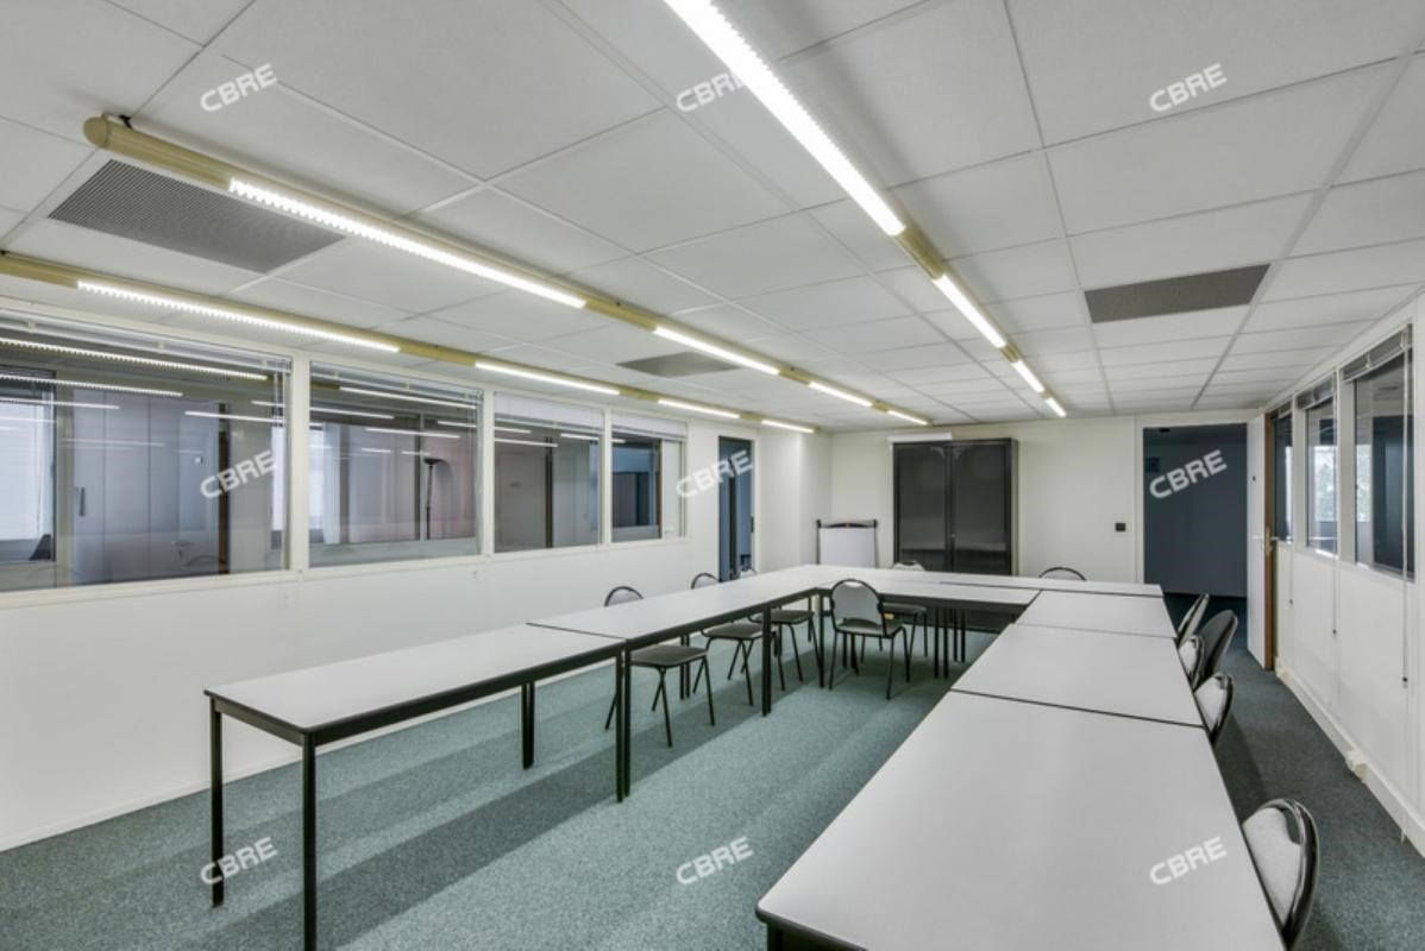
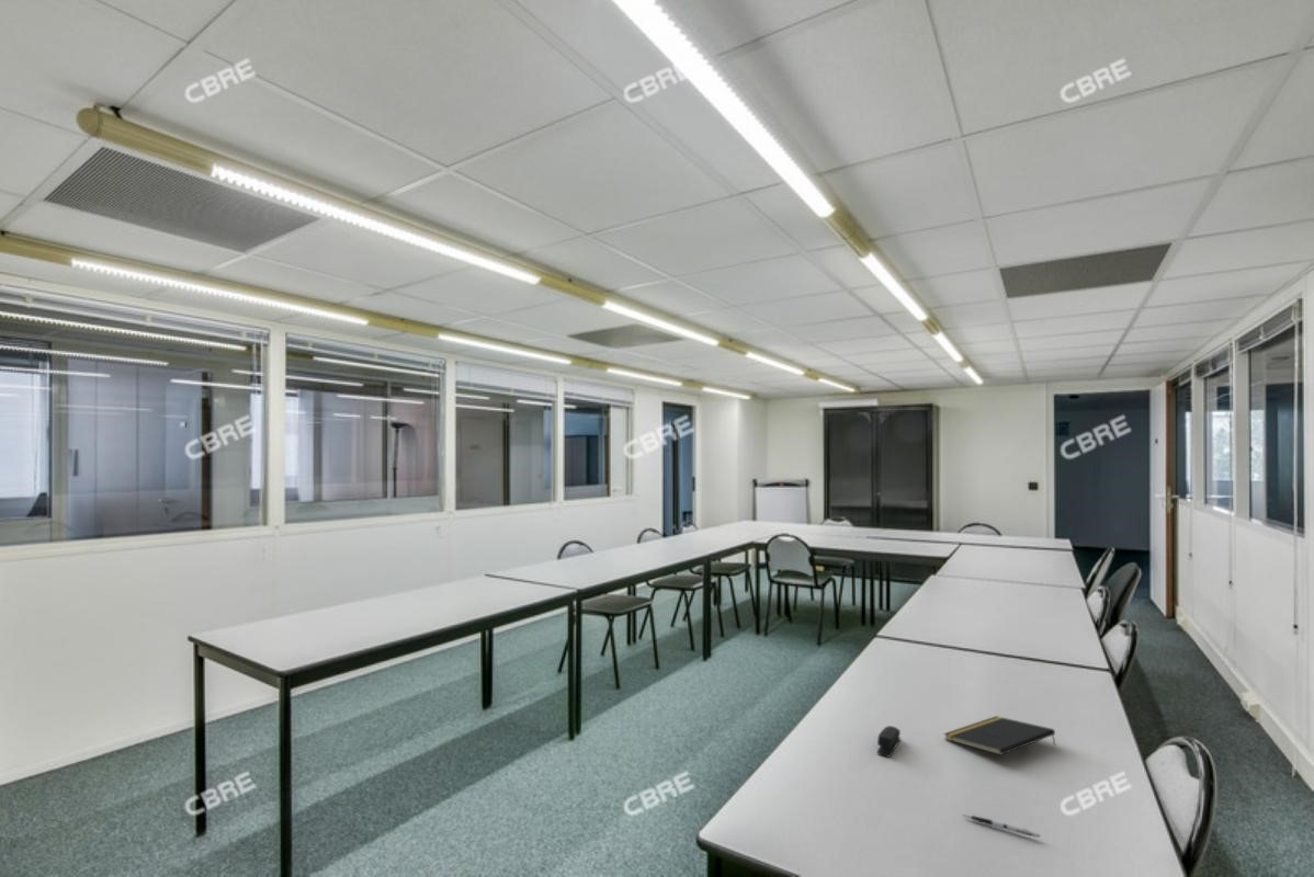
+ stapler [876,725,902,759]
+ notepad [942,715,1056,756]
+ pen [961,813,1041,839]
